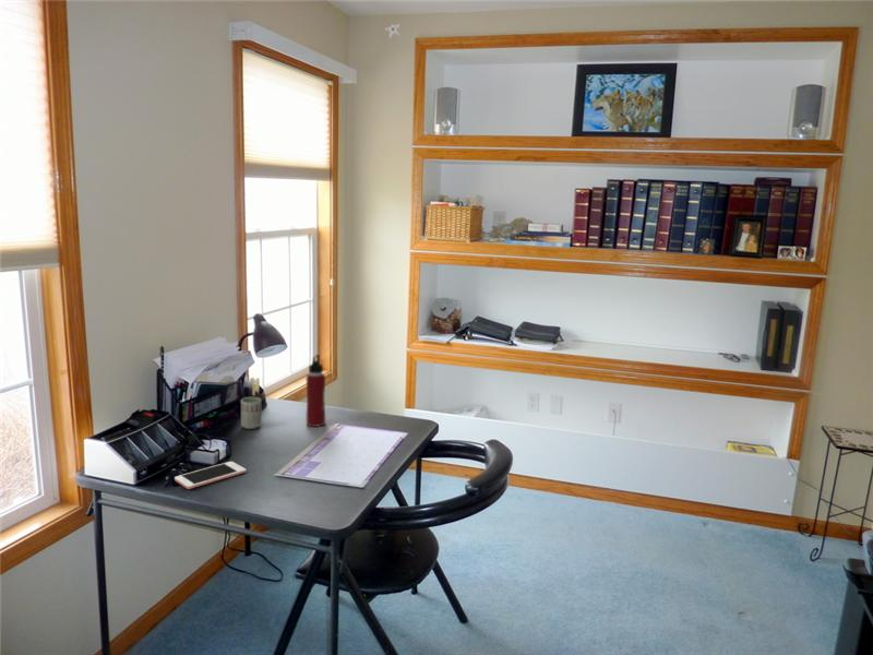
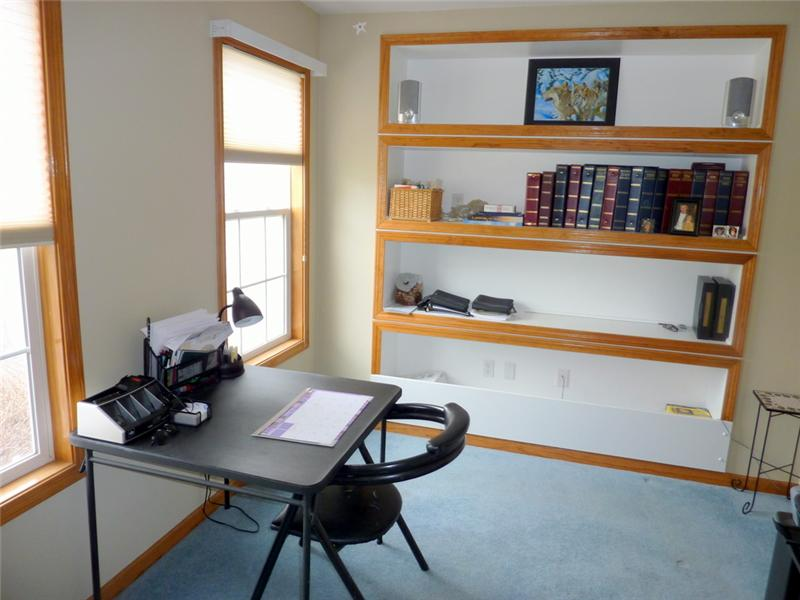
- cup [240,396,263,430]
- water bottle [306,354,326,428]
- cell phone [174,461,248,490]
